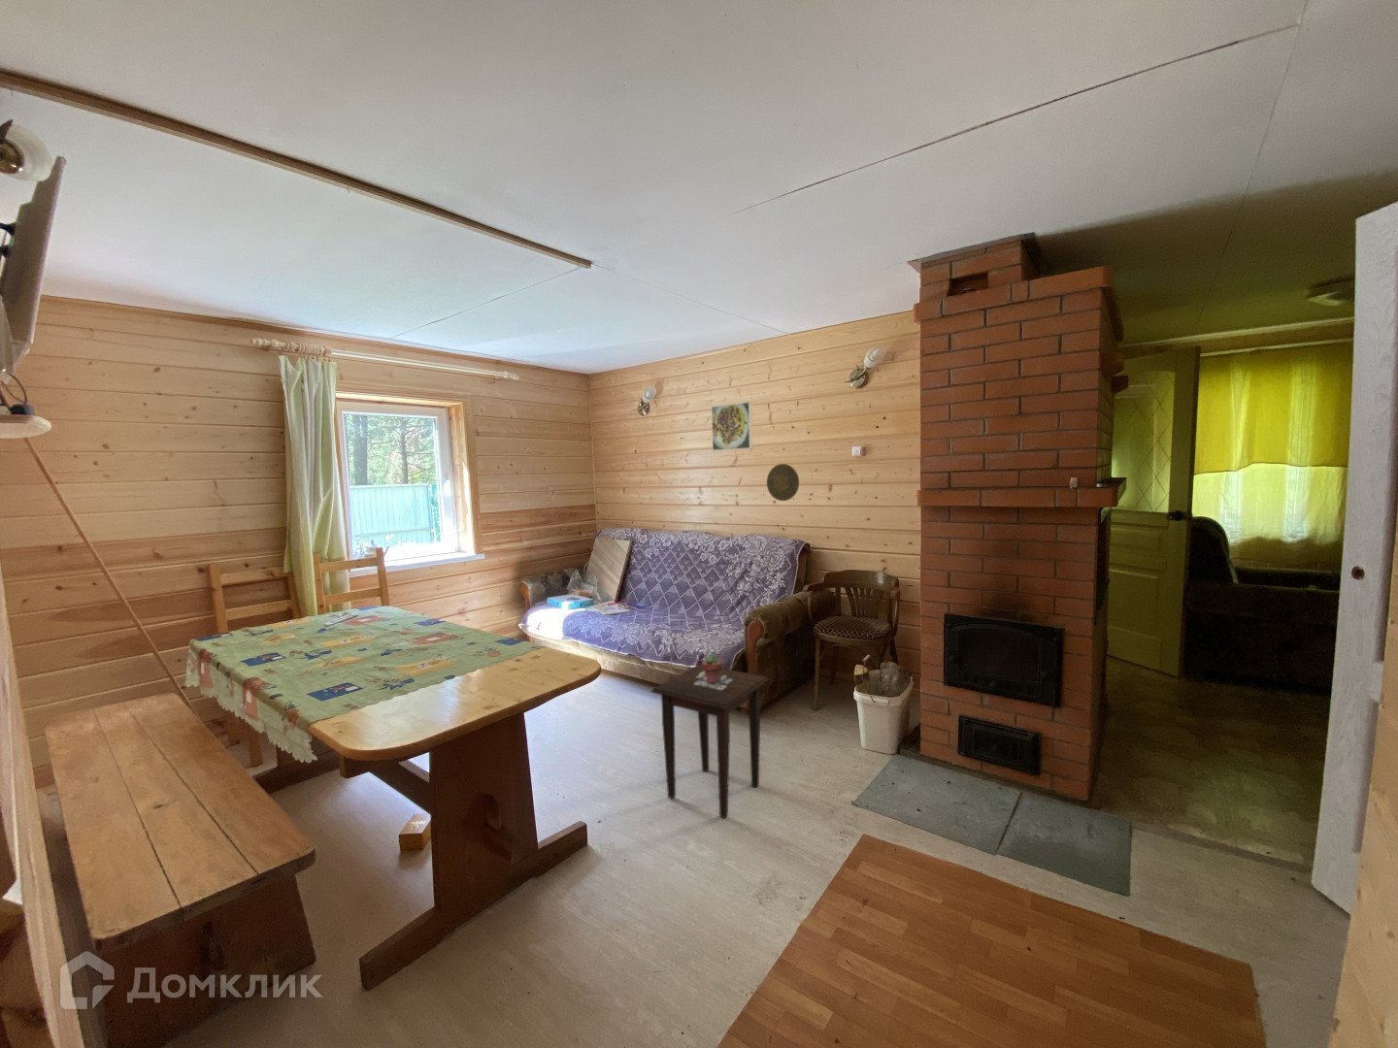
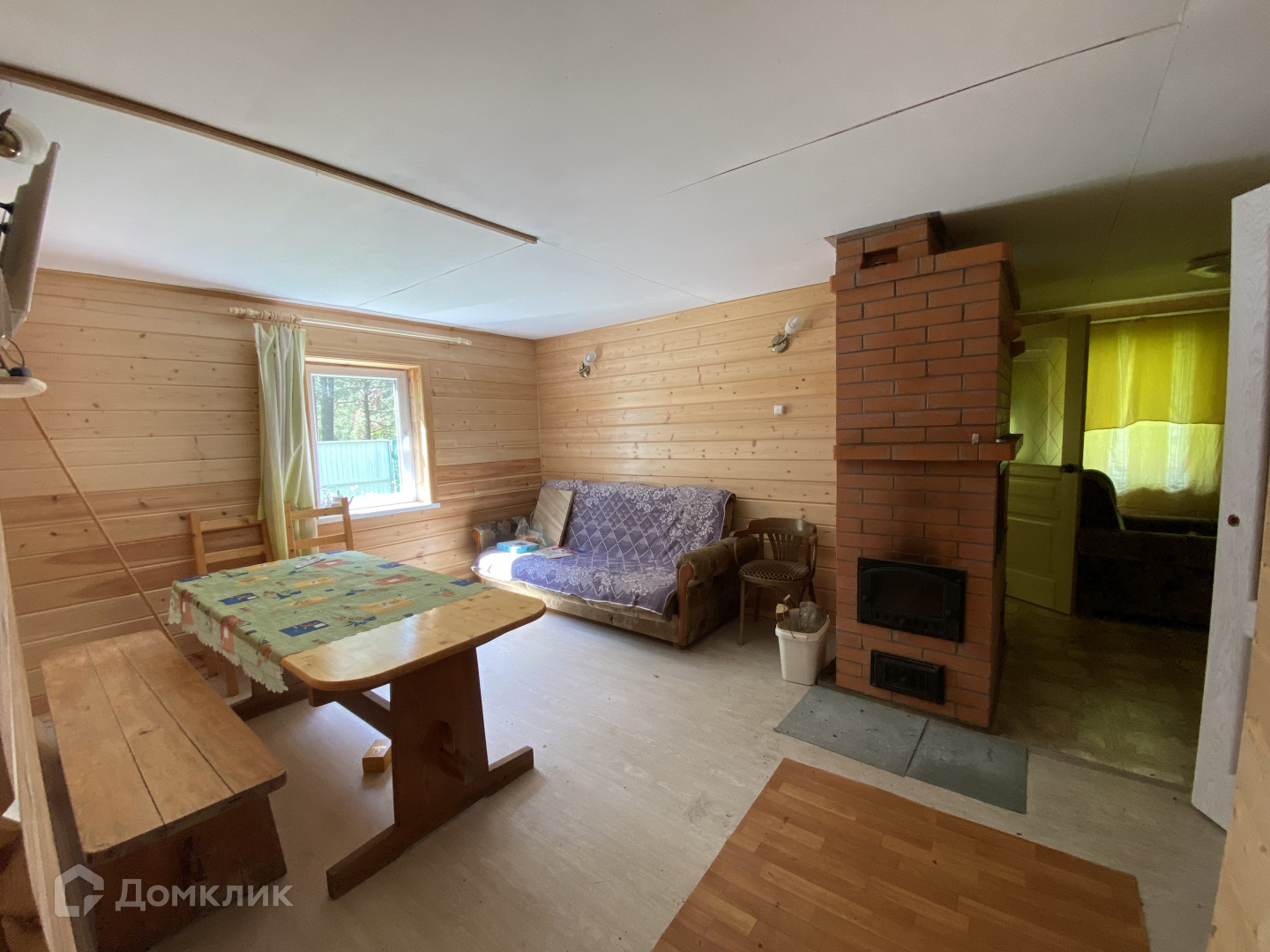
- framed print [711,401,753,451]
- decorative plate [766,462,800,502]
- side table [651,664,769,819]
- potted succulent [701,652,724,684]
